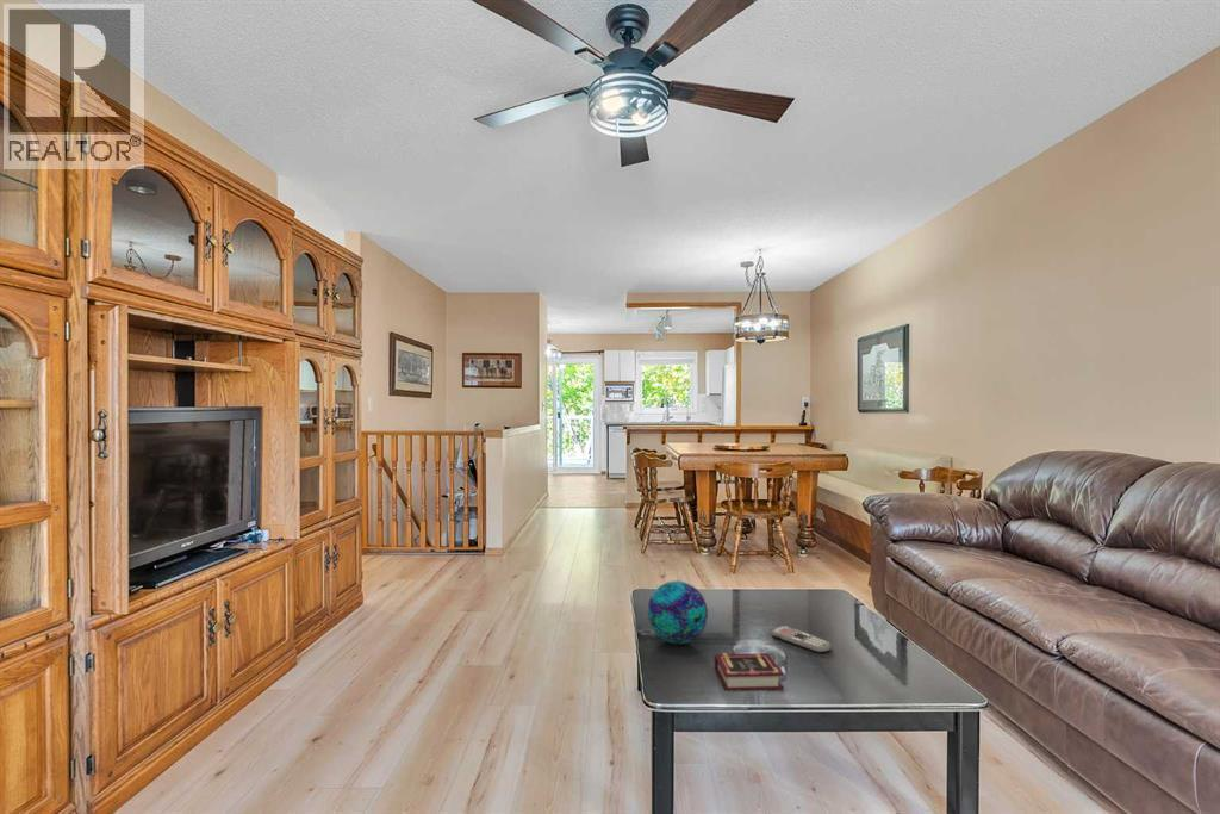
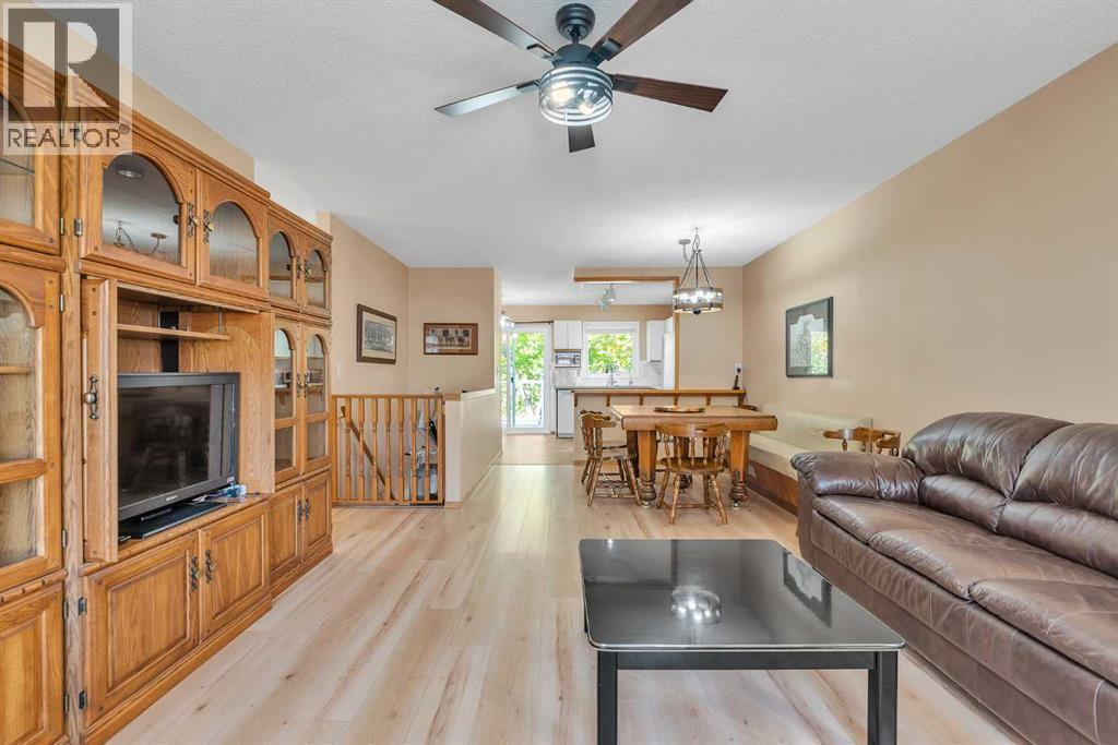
- decorative ball [647,579,709,645]
- remote control [770,625,832,654]
- book [714,651,785,691]
